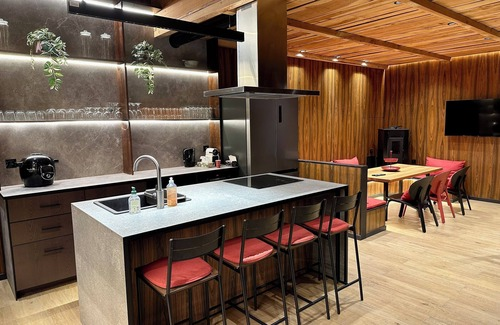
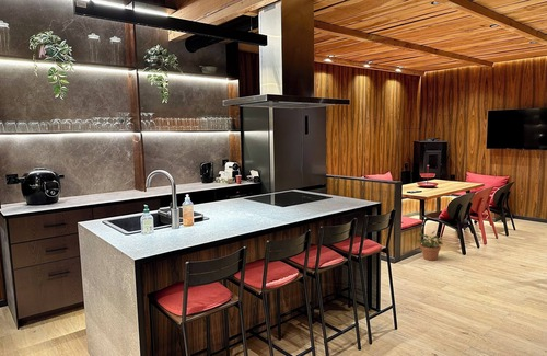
+ potted plant [416,230,444,262]
